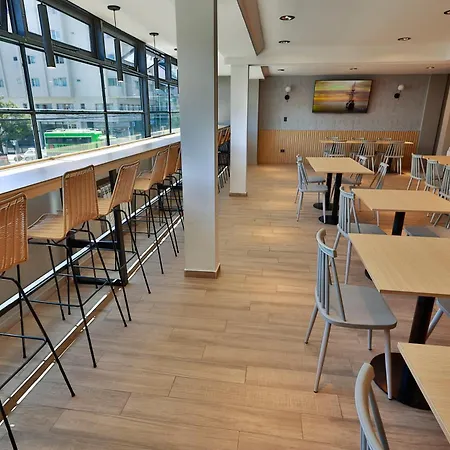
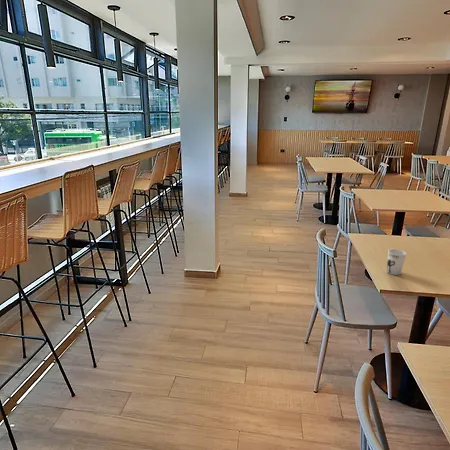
+ cup [386,248,408,276]
